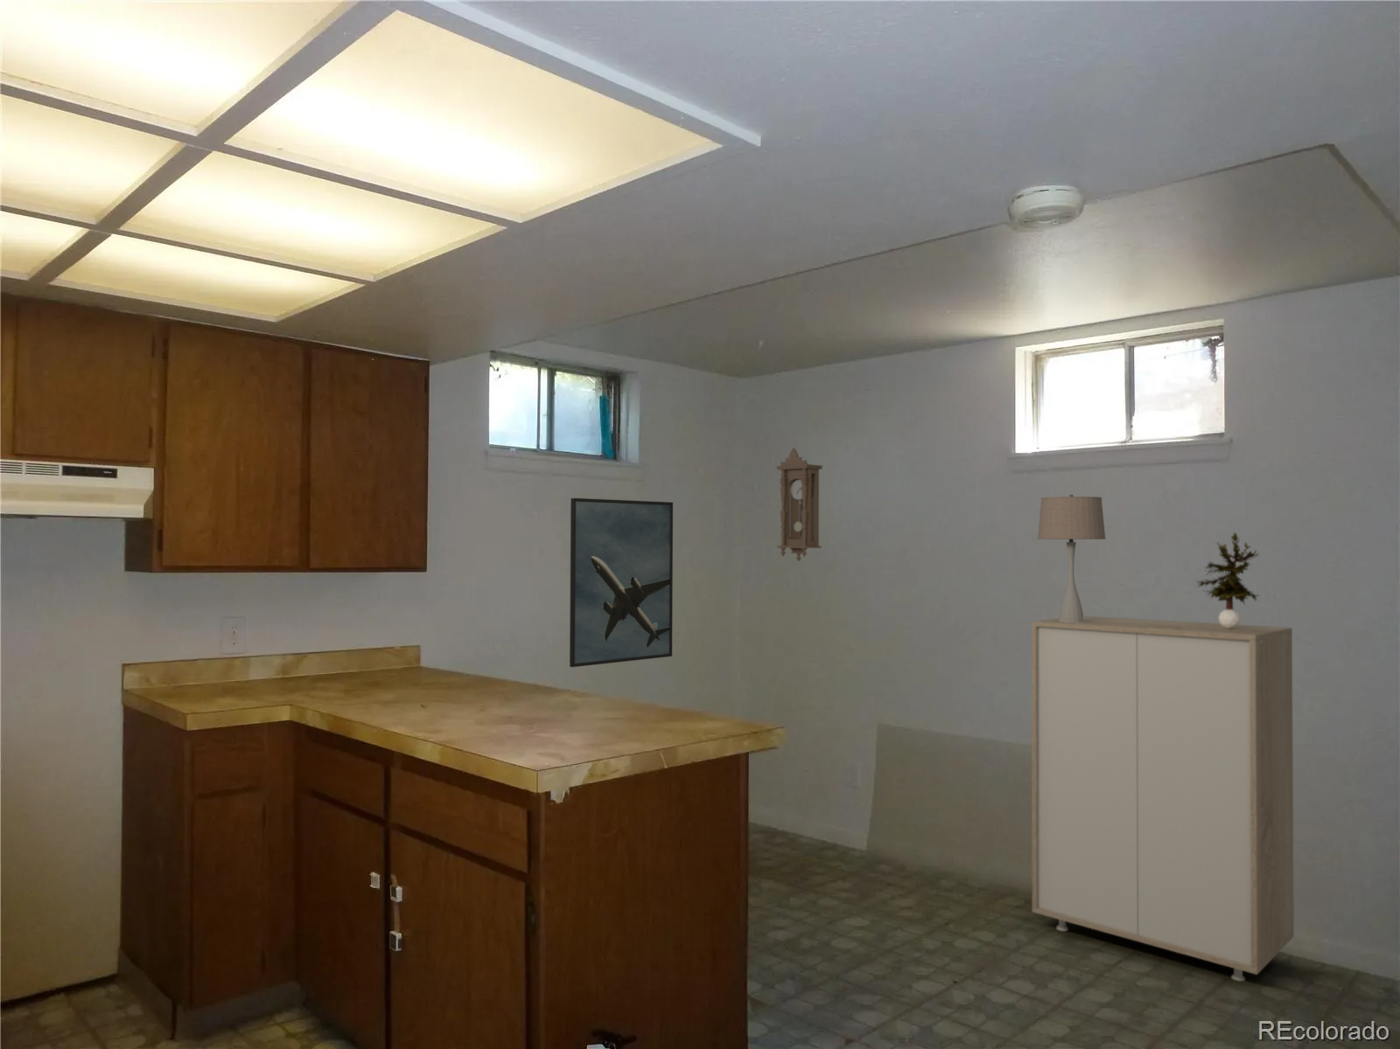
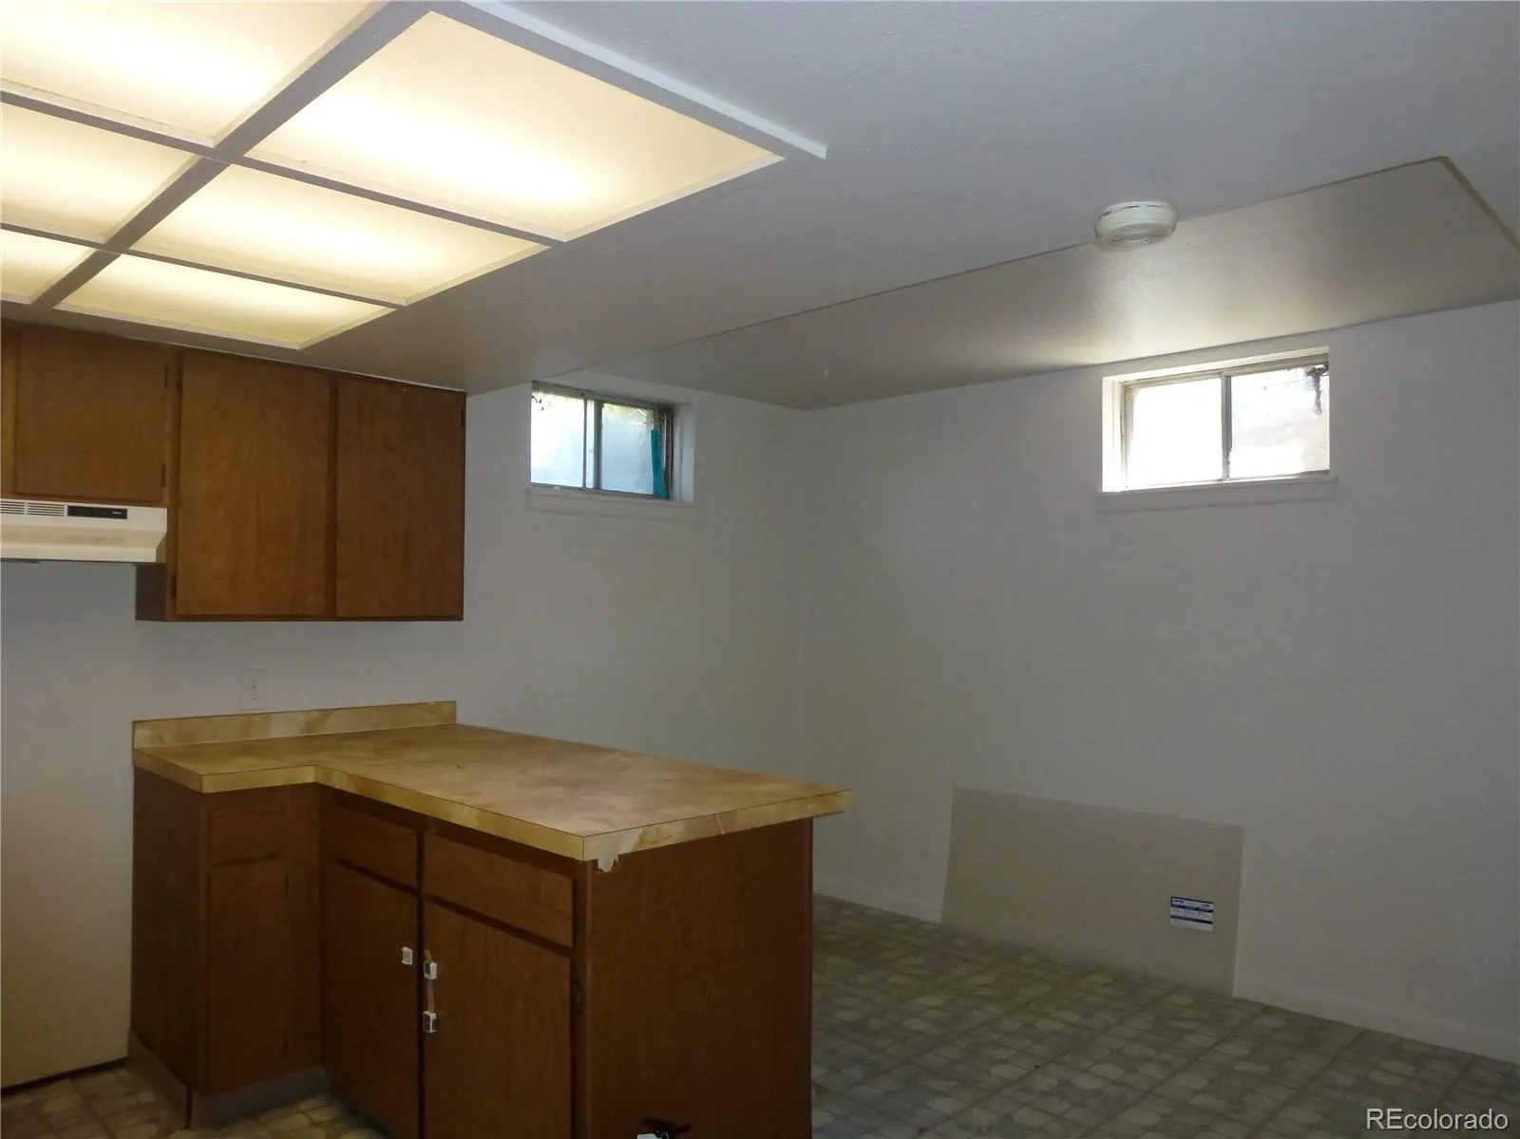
- potted plant [1195,532,1262,628]
- pendulum clock [775,447,823,562]
- table lamp [1037,494,1106,623]
- storage cabinet [1031,616,1295,982]
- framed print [569,497,674,668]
